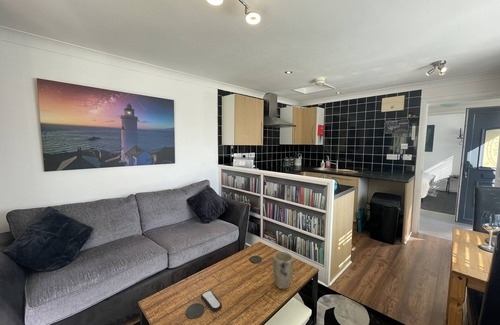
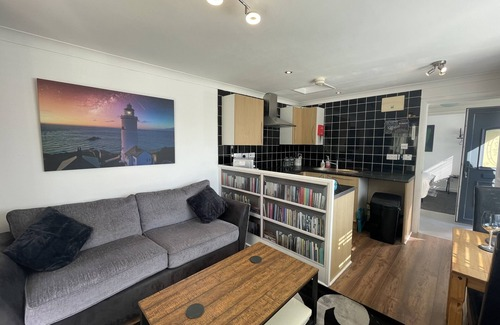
- plant pot [272,251,294,290]
- remote control [200,290,223,312]
